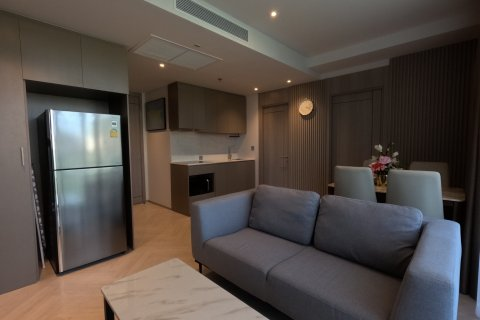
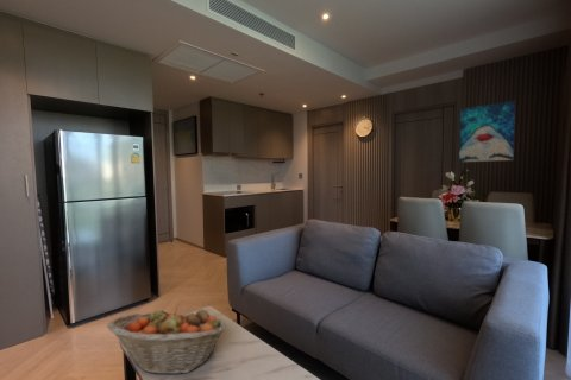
+ fruit basket [106,308,227,375]
+ wall art [458,100,516,163]
